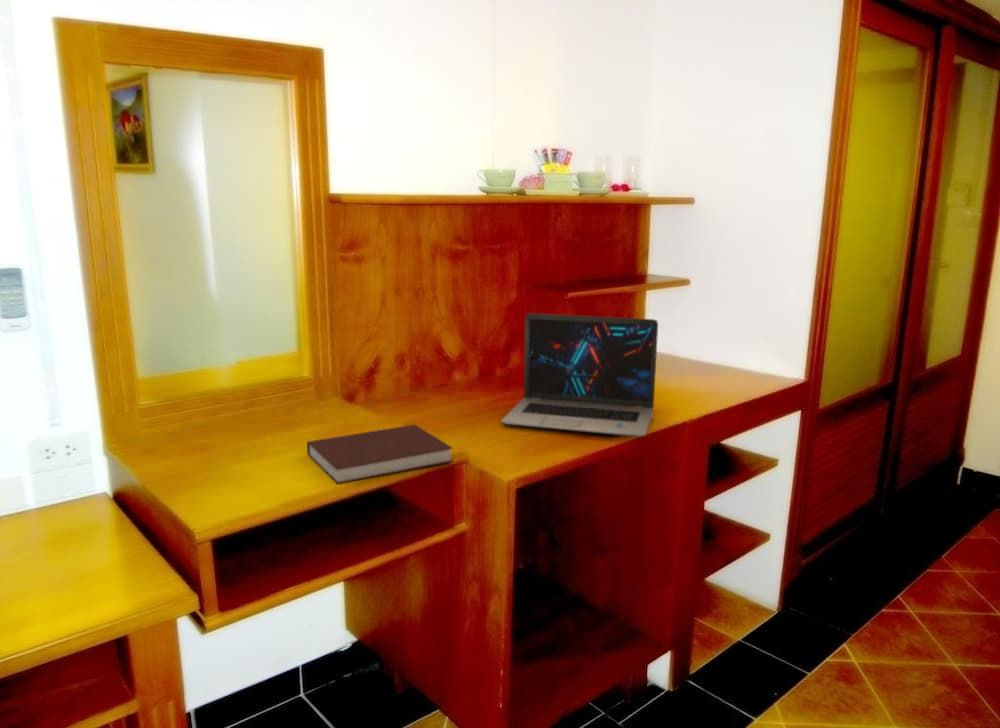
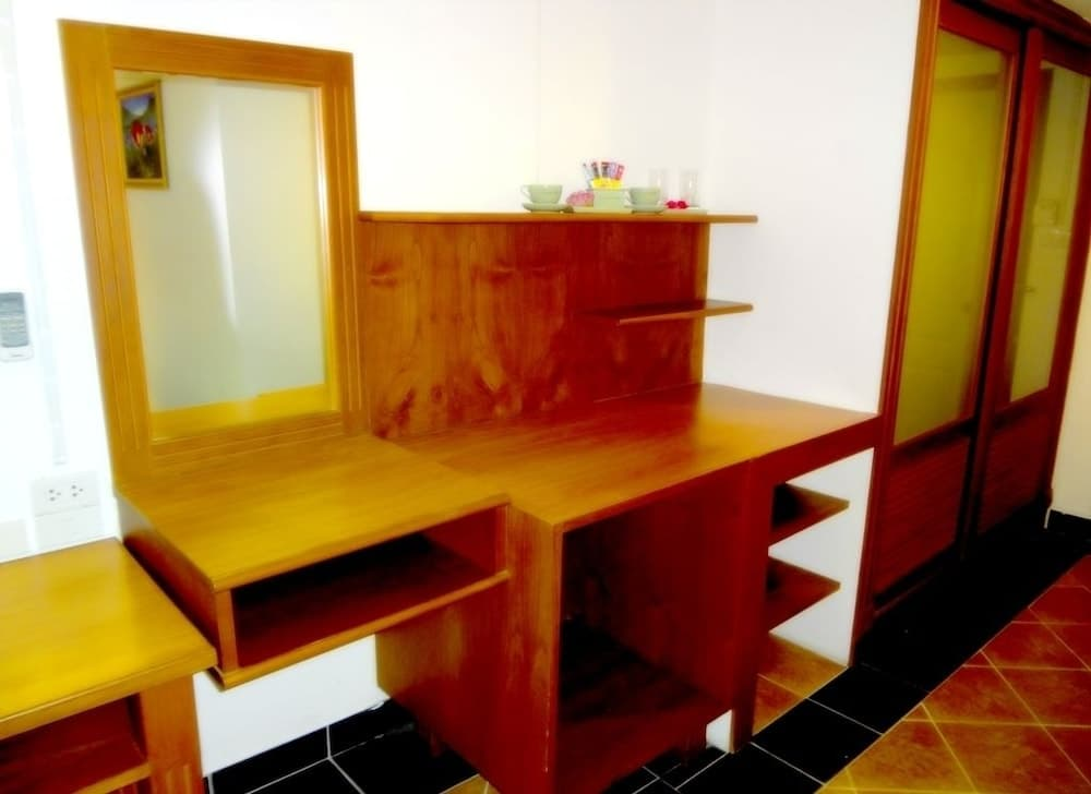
- laptop [501,312,659,438]
- notebook [306,423,454,485]
